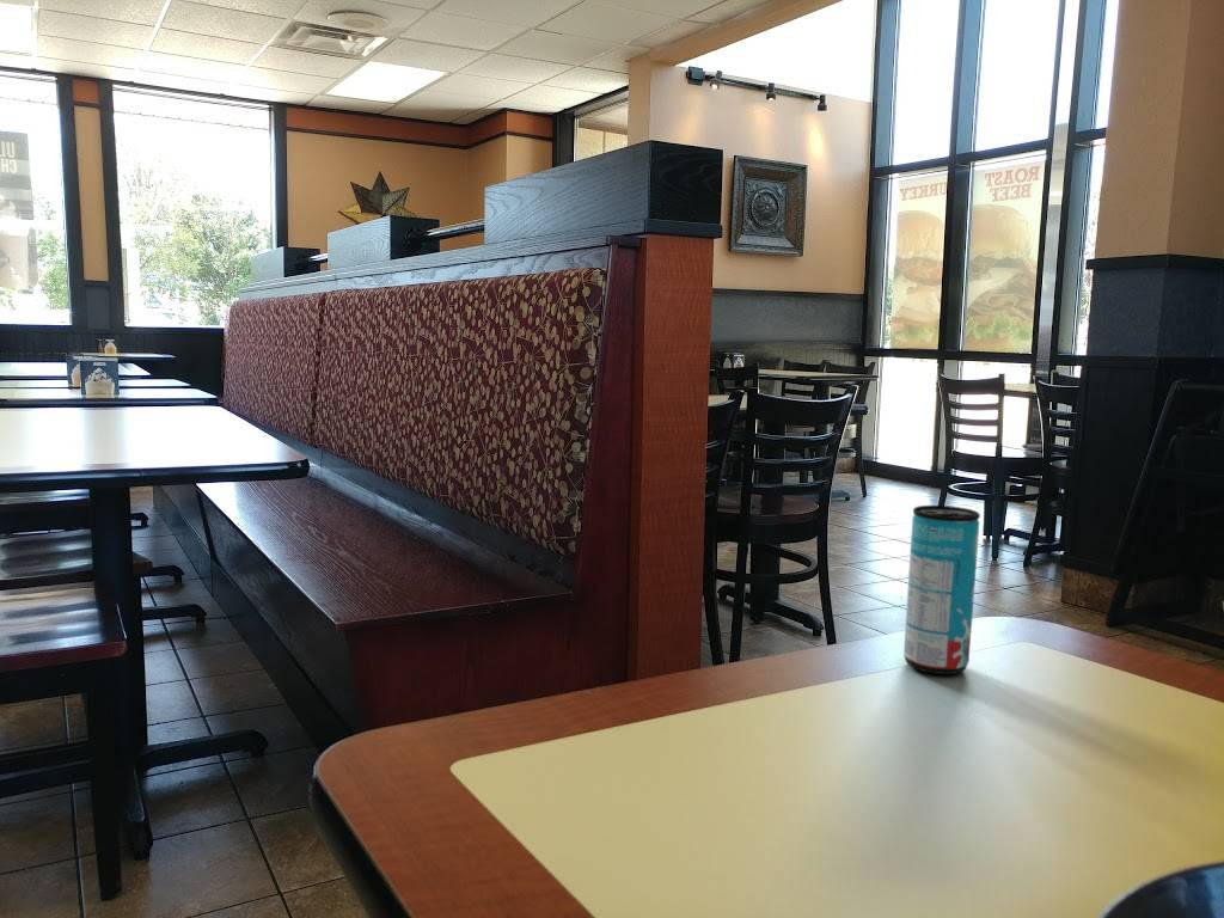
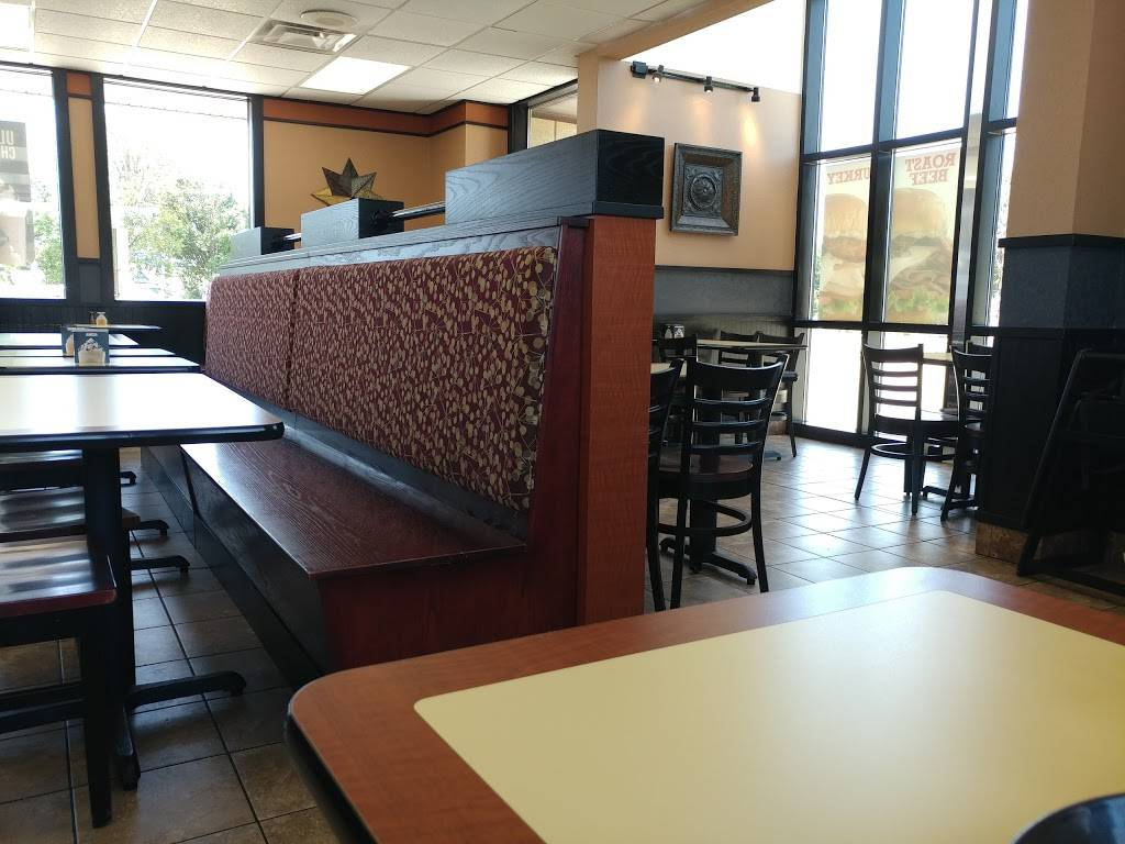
- beverage can [902,504,981,675]
